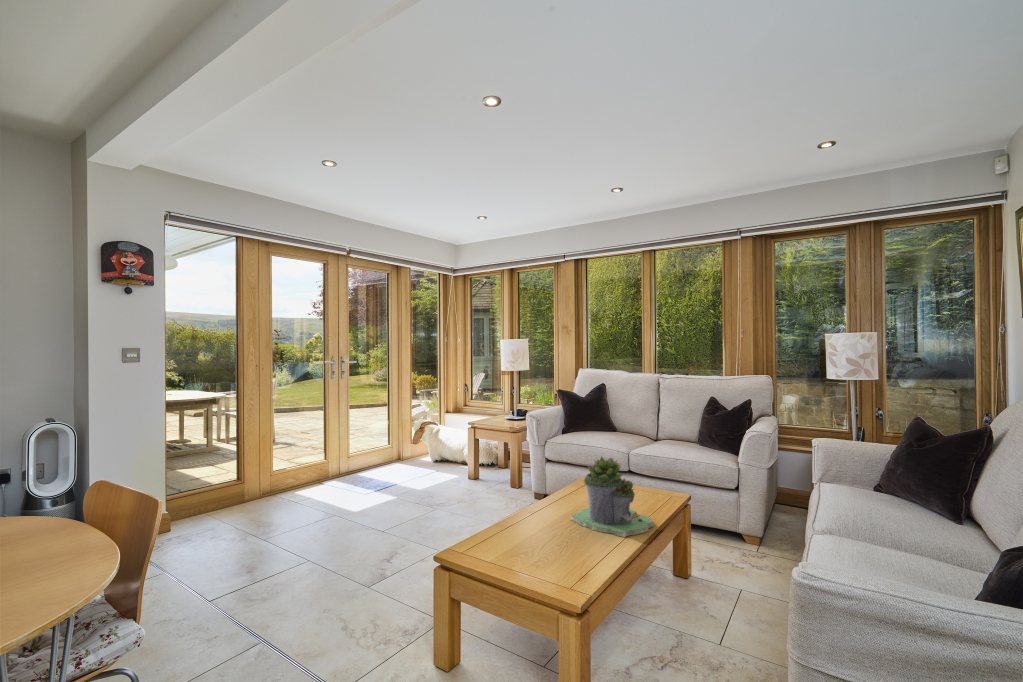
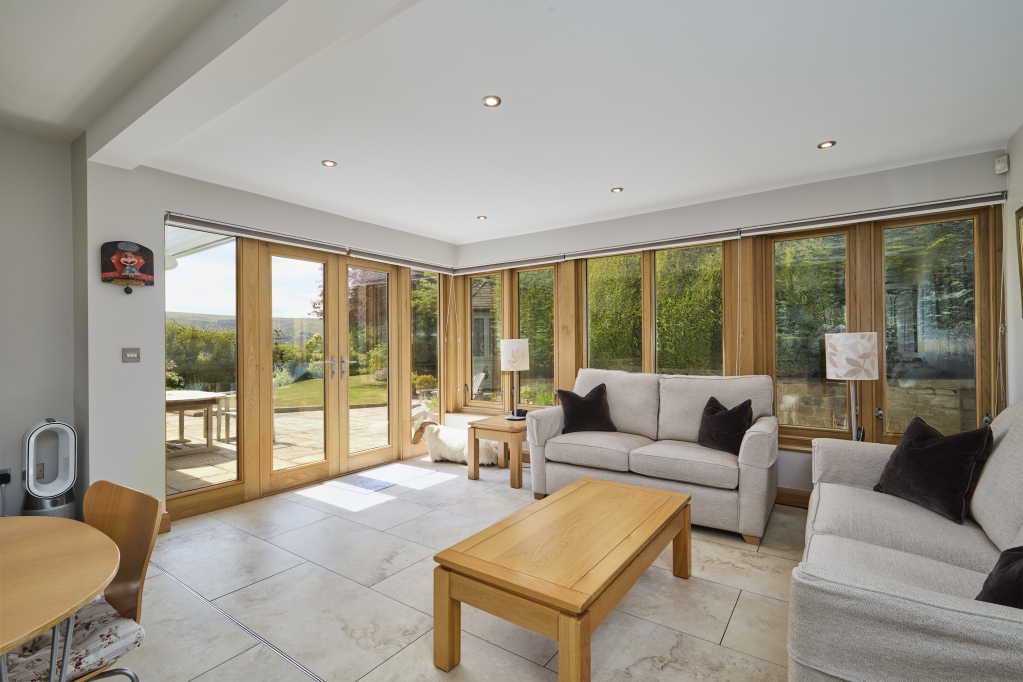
- succulent planter [570,456,655,538]
